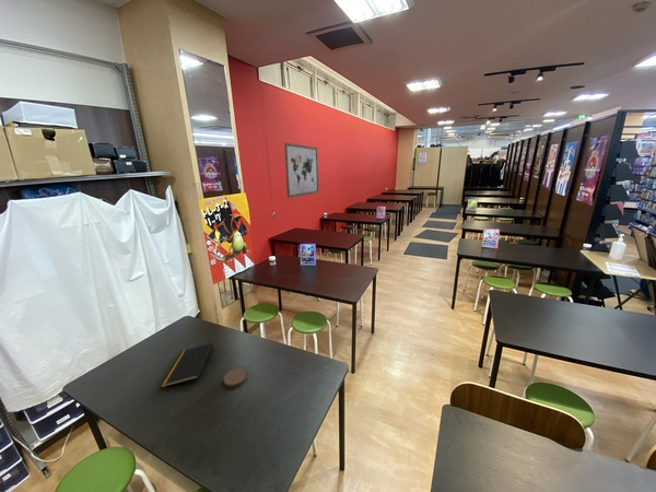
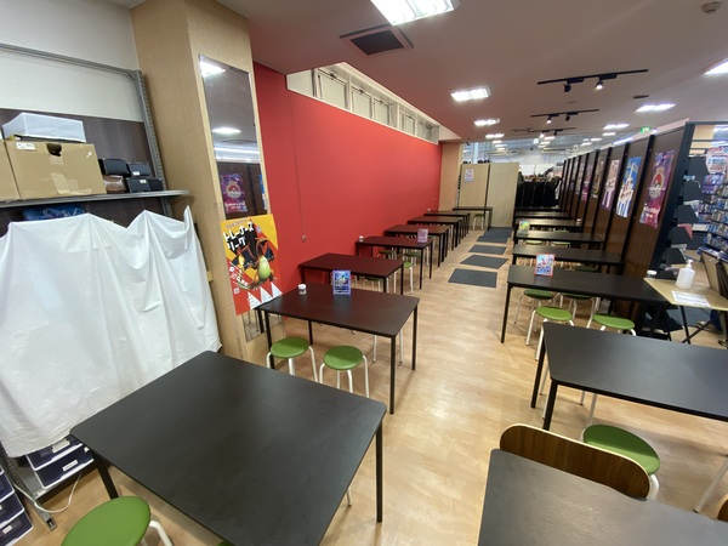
- wall art [283,142,319,199]
- notepad [159,342,214,389]
- coaster [223,367,248,388]
